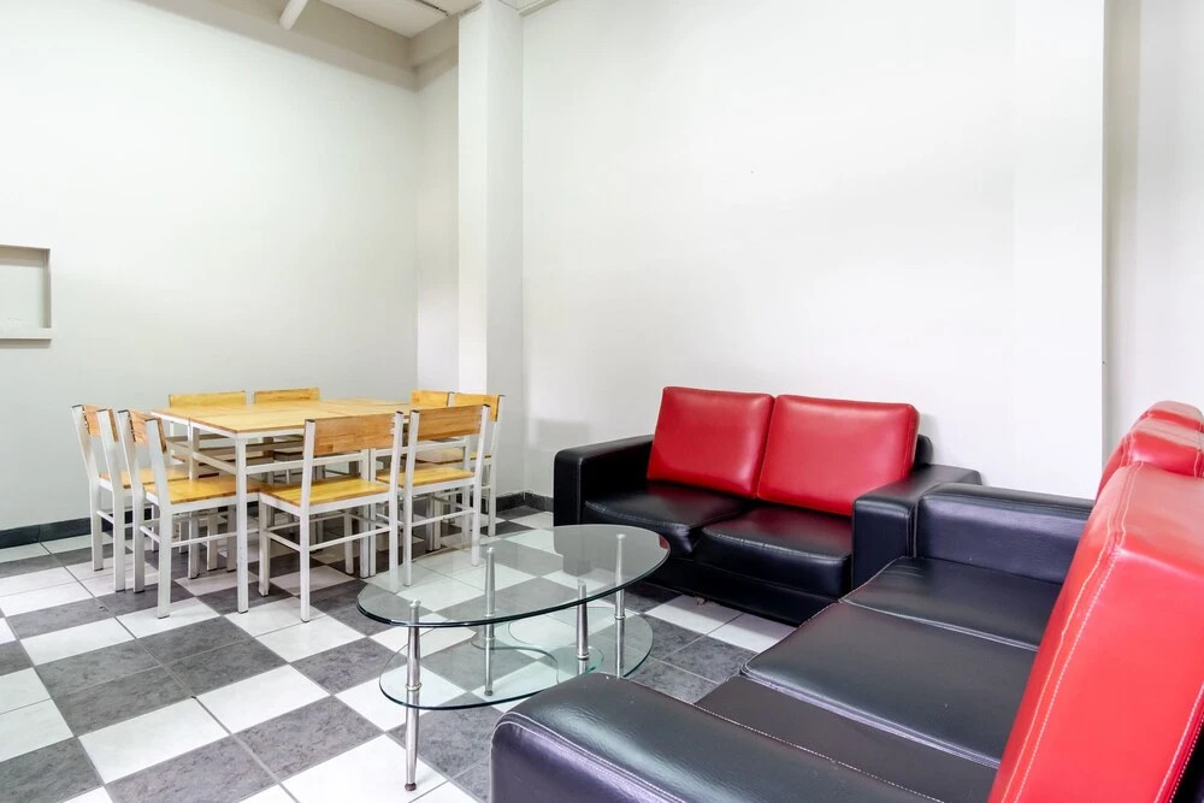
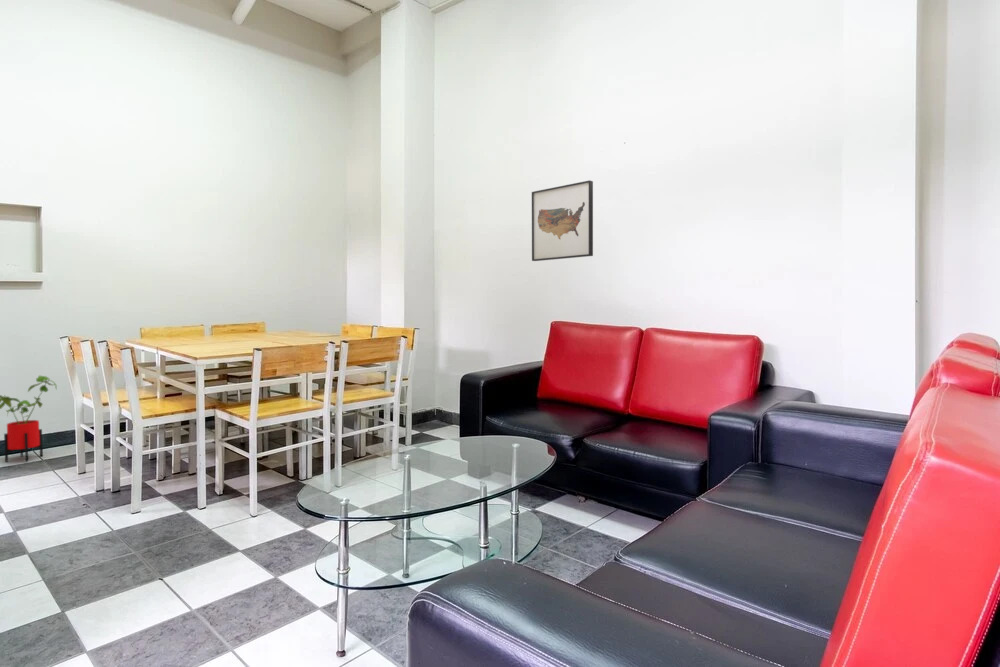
+ wall art [531,179,594,262]
+ house plant [0,375,58,463]
